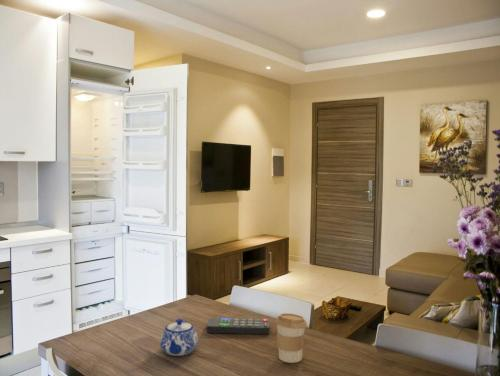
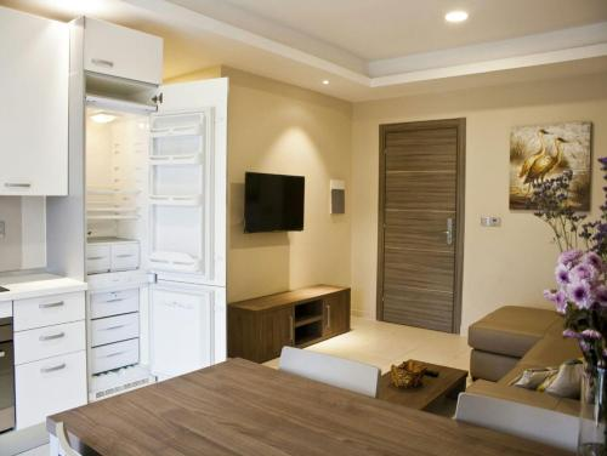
- coffee cup [275,312,308,364]
- teapot [159,318,199,357]
- remote control [206,317,271,335]
